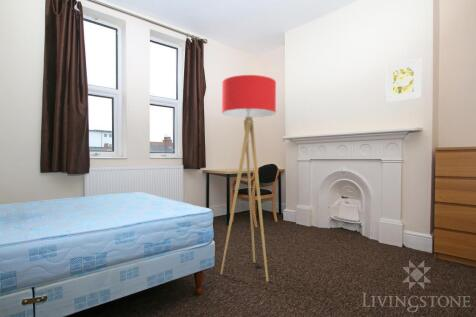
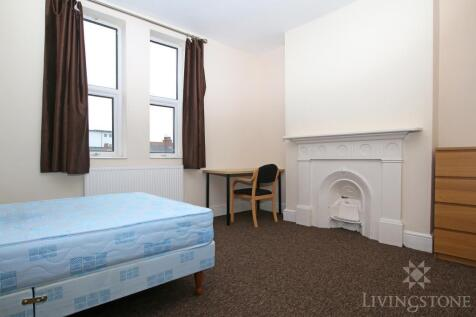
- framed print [385,58,422,103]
- floor lamp [220,74,277,283]
